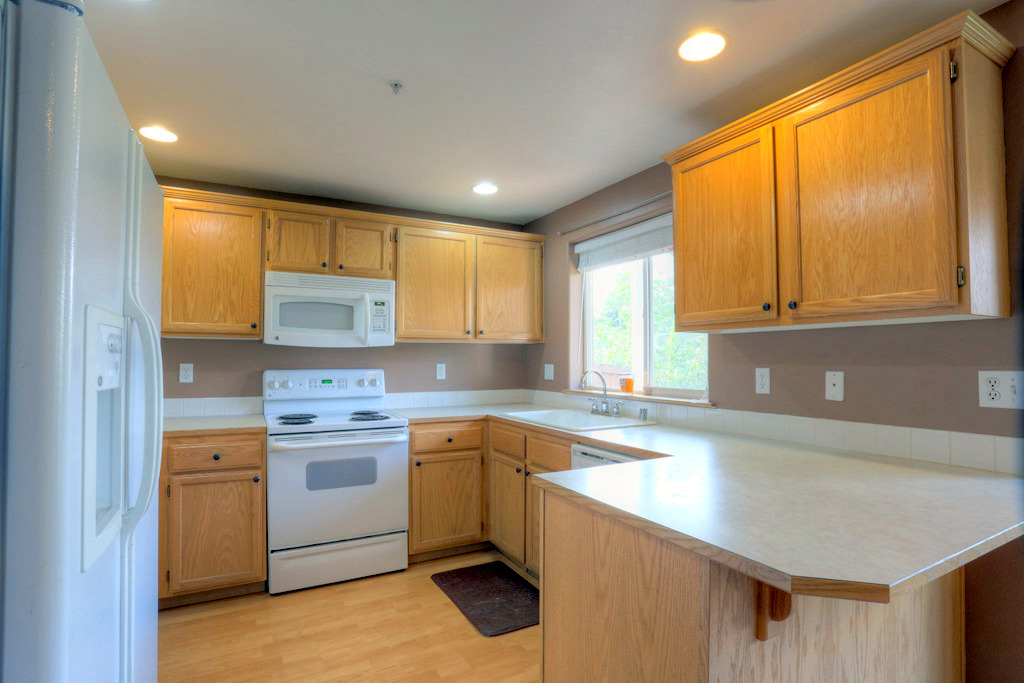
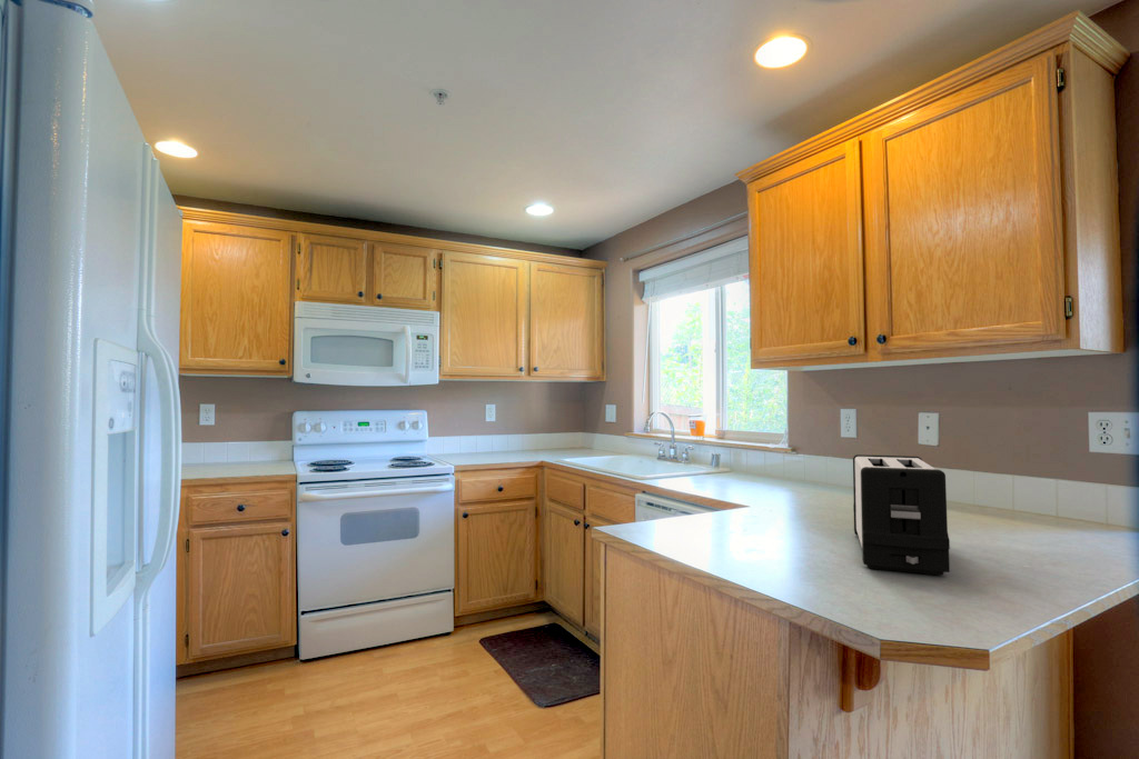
+ toaster [852,453,951,576]
